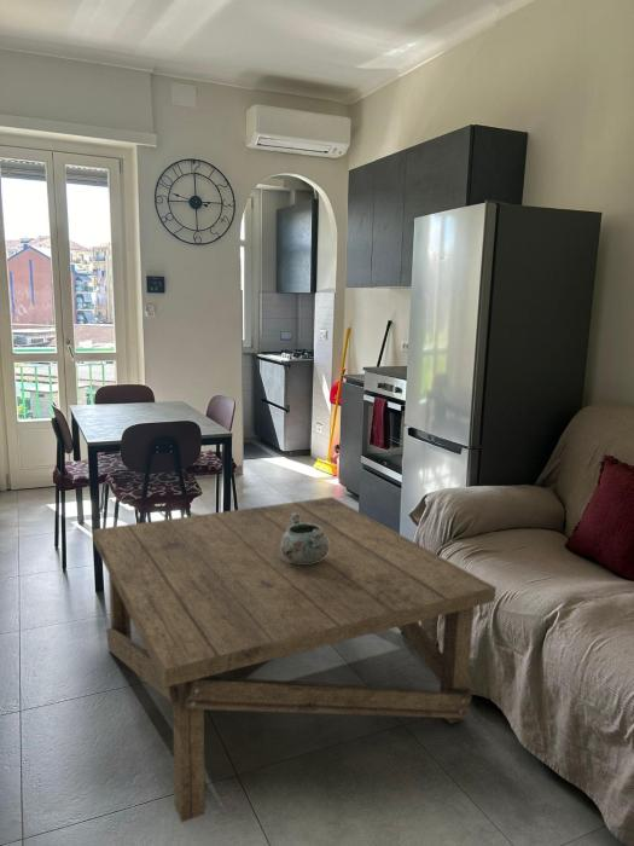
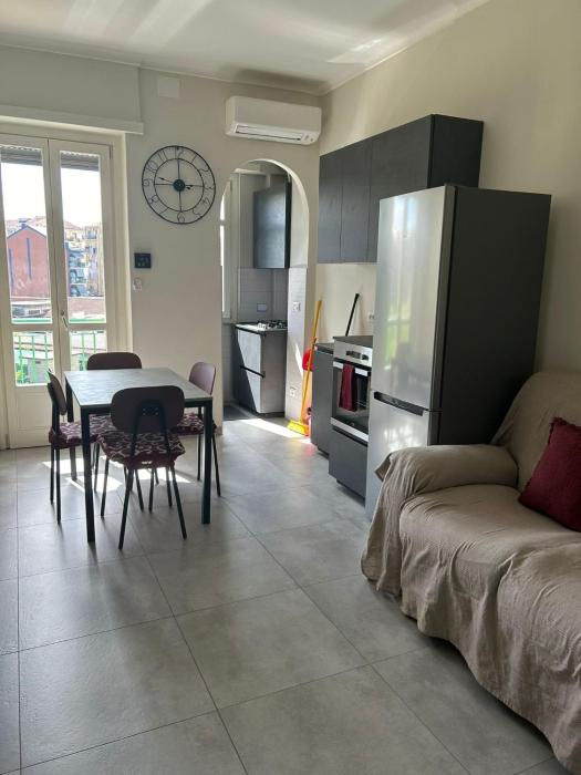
- decorative bowl [280,514,328,563]
- coffee table [92,496,498,823]
